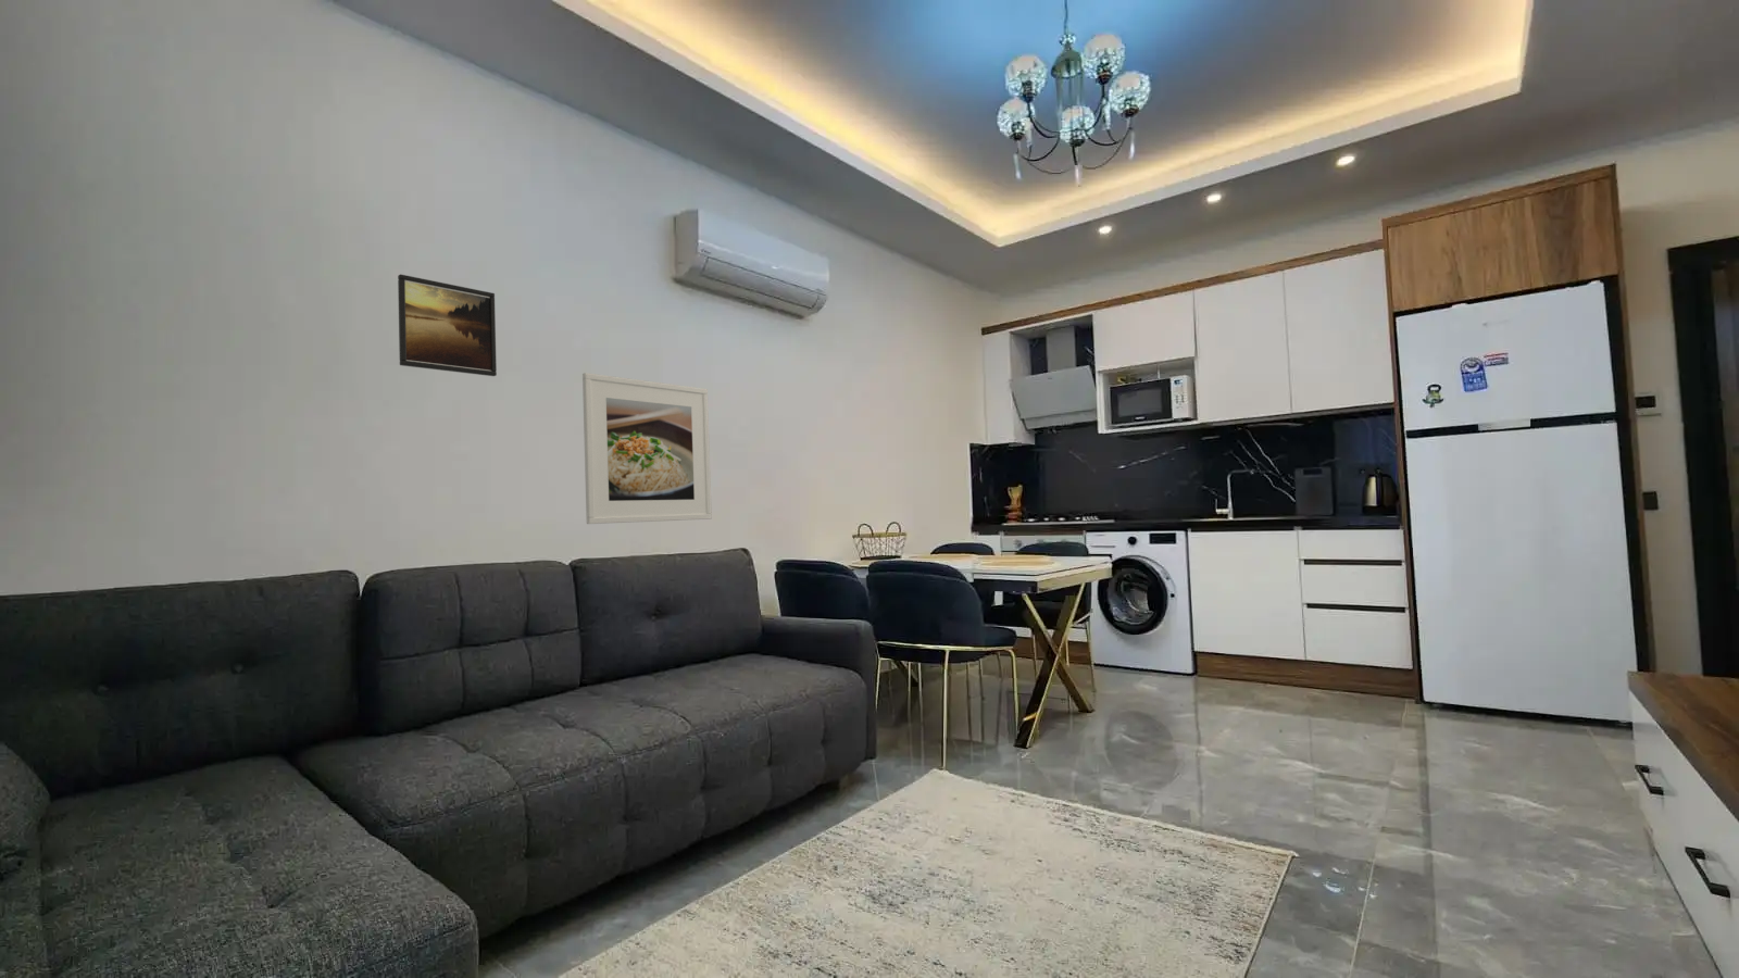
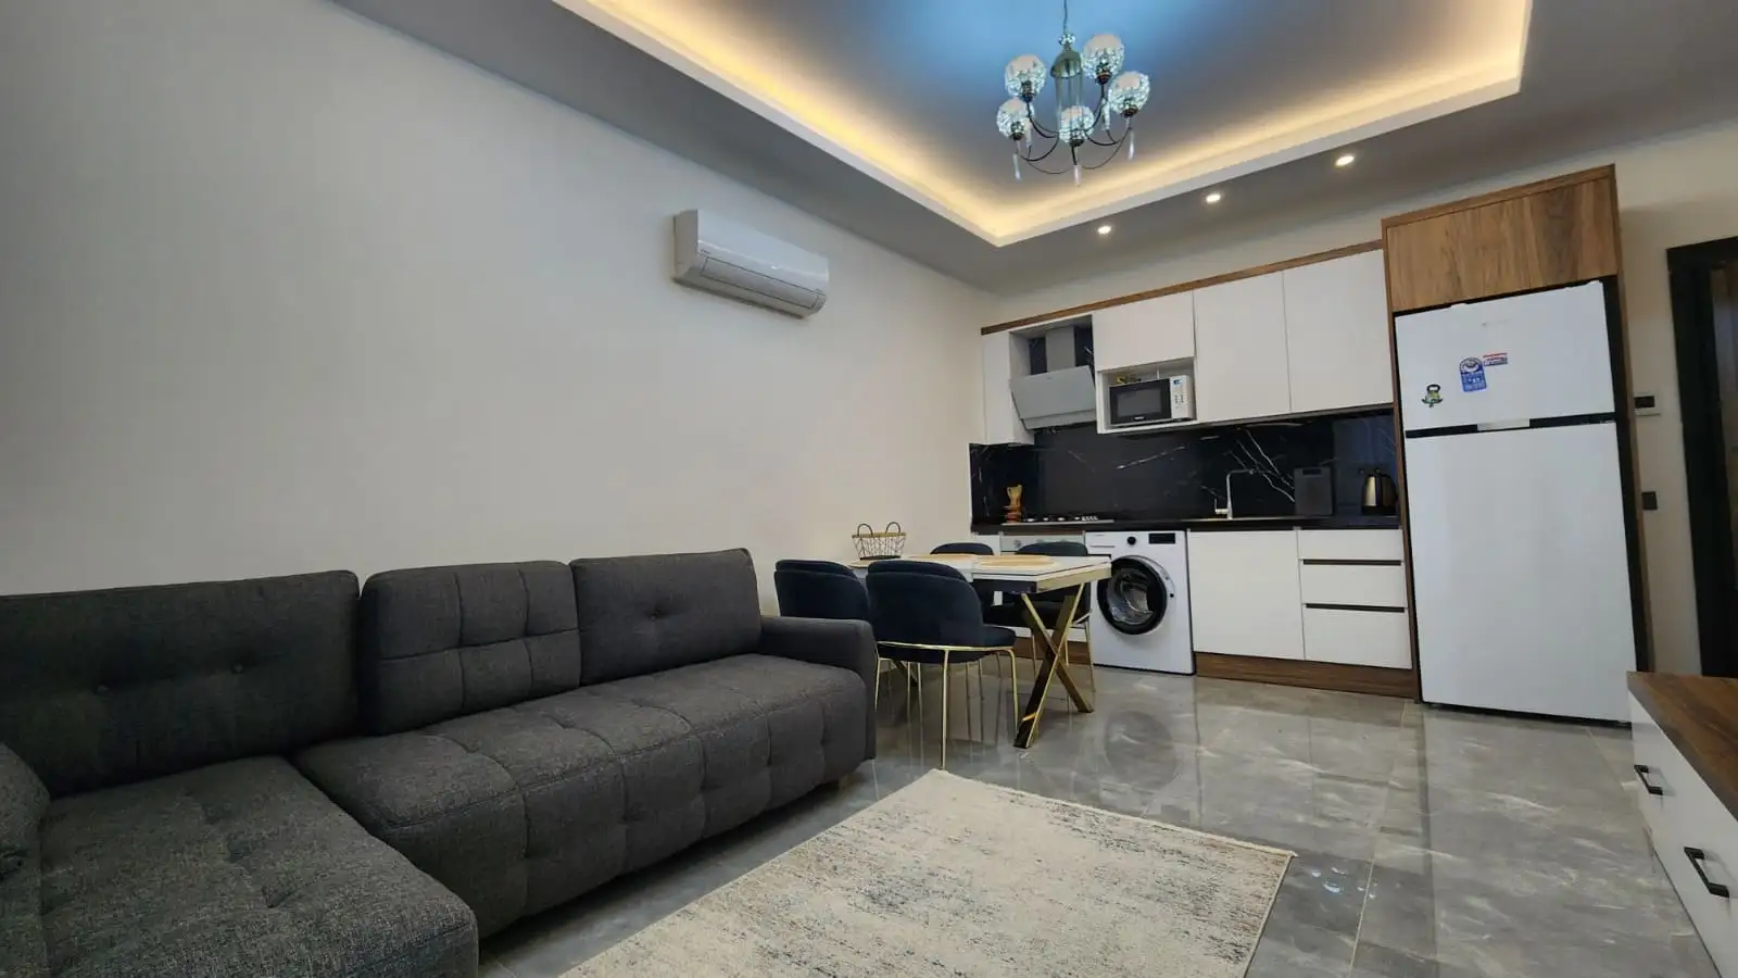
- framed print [582,371,713,525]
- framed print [397,272,498,377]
